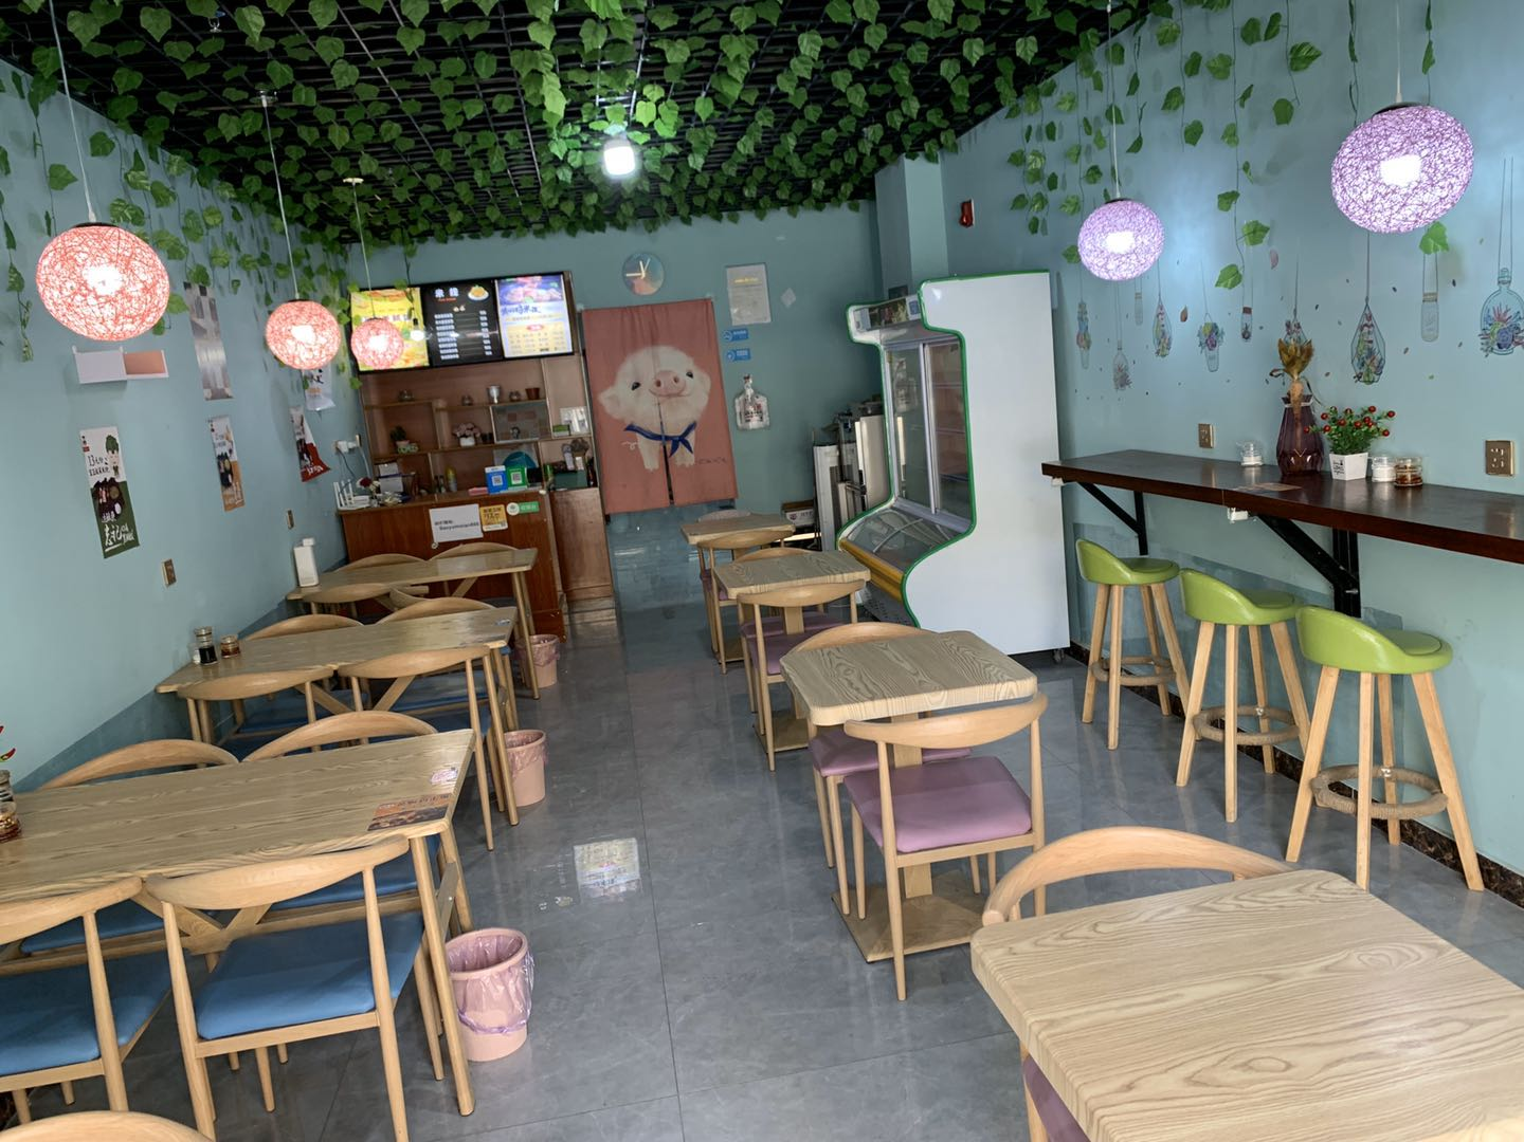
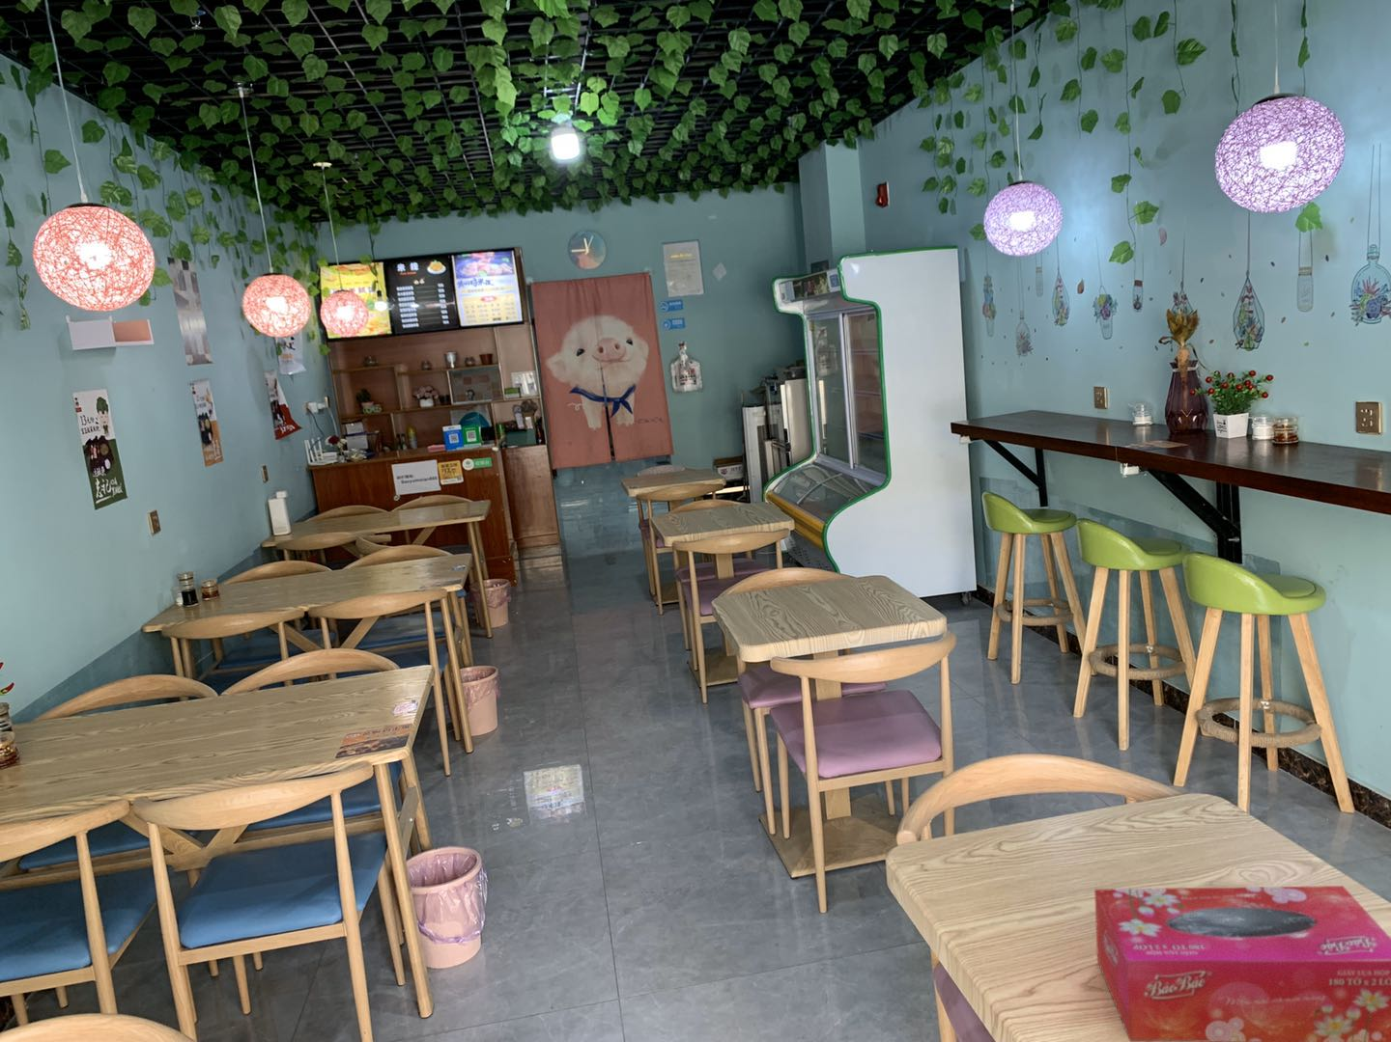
+ tissue box [1093,884,1391,1042]
